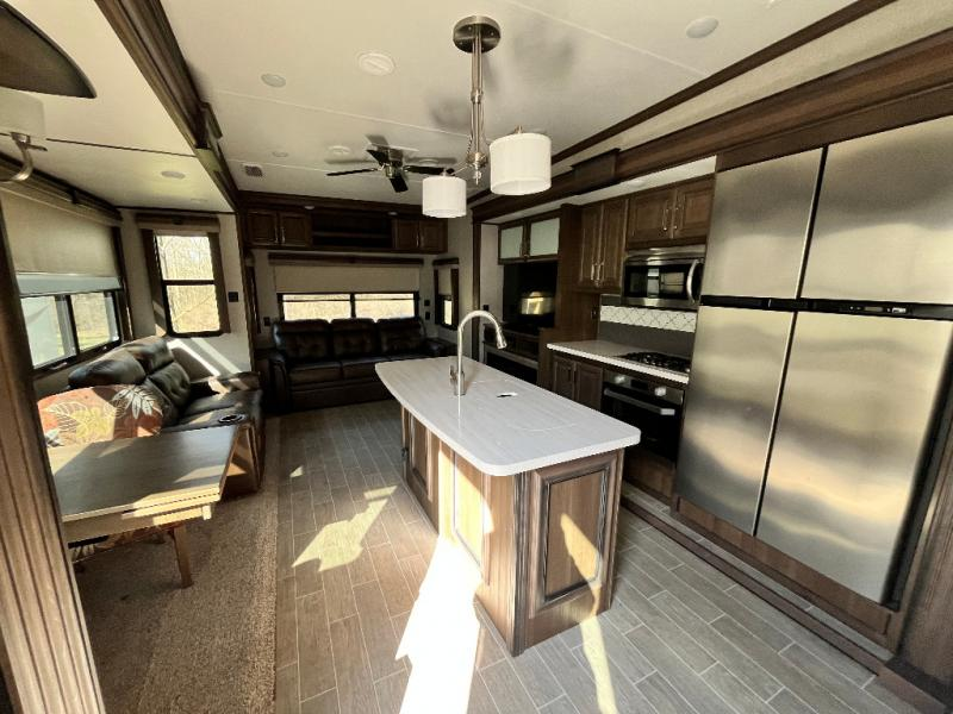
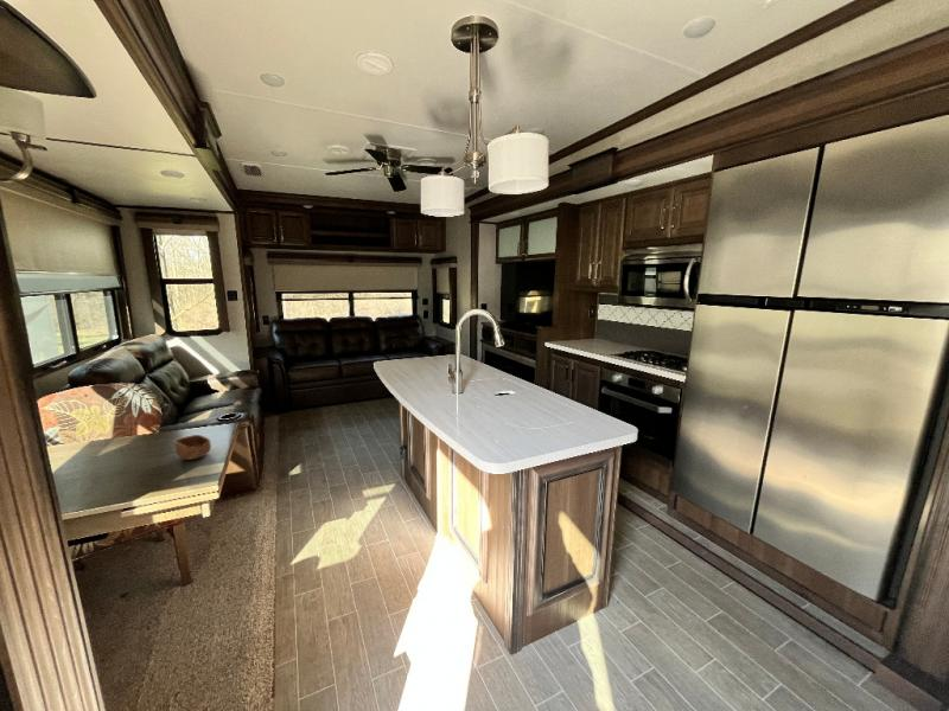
+ bowl [173,434,212,461]
